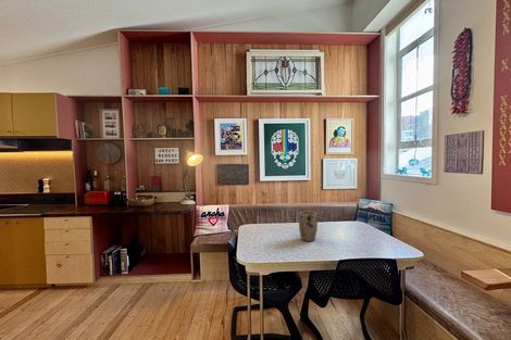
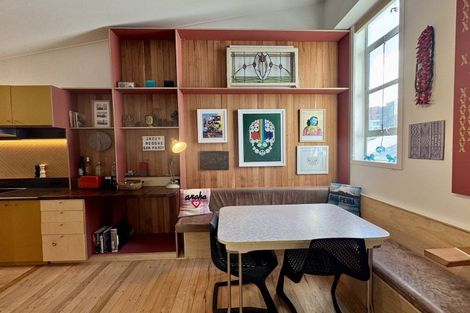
- plant pot [298,211,319,242]
